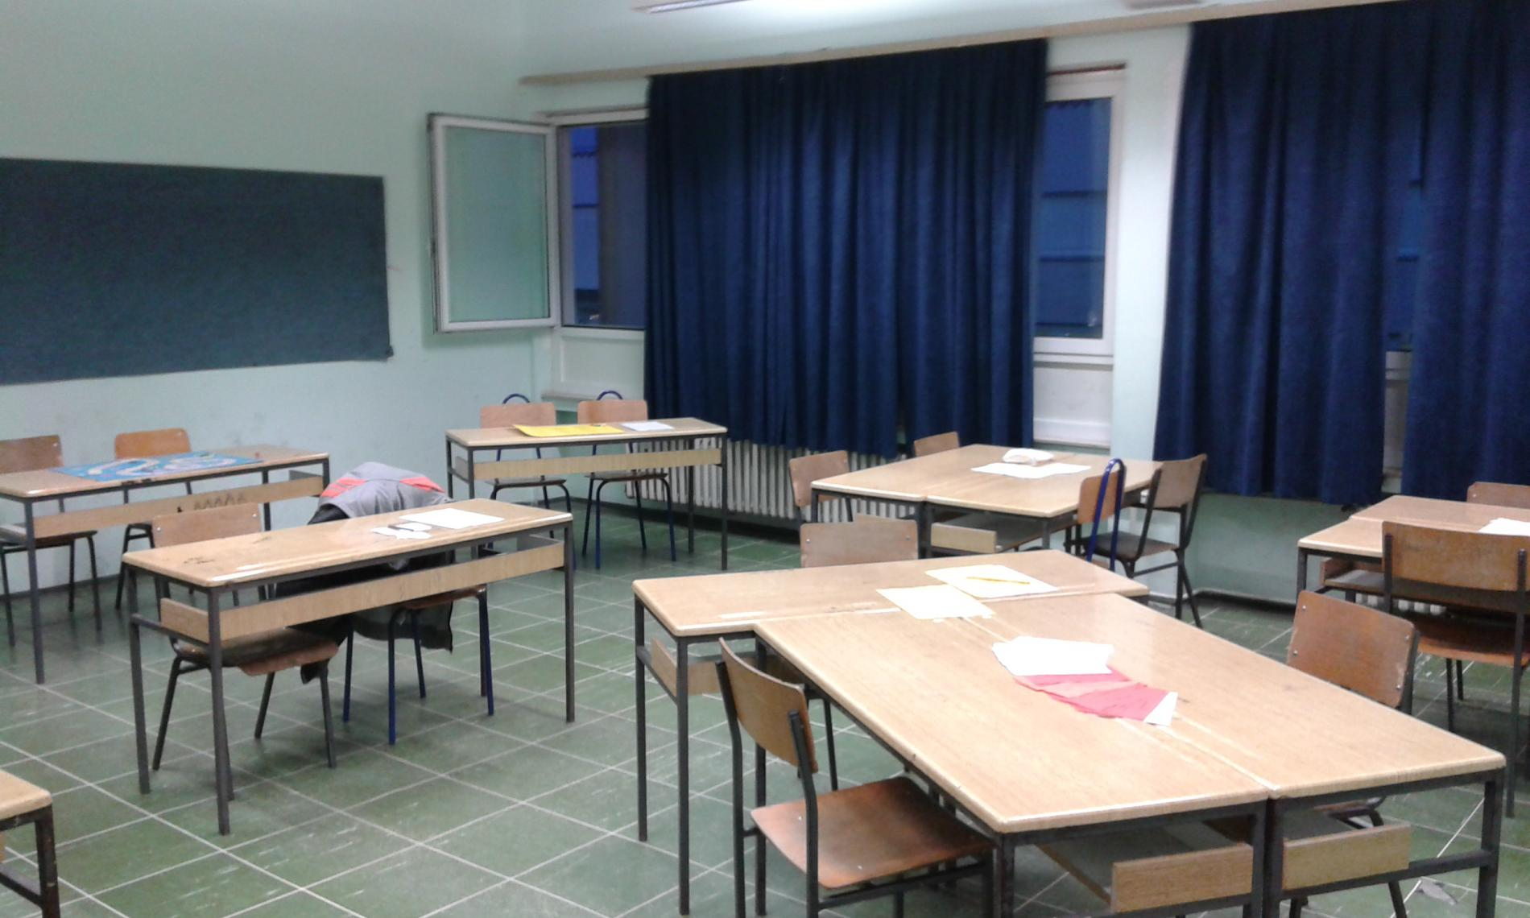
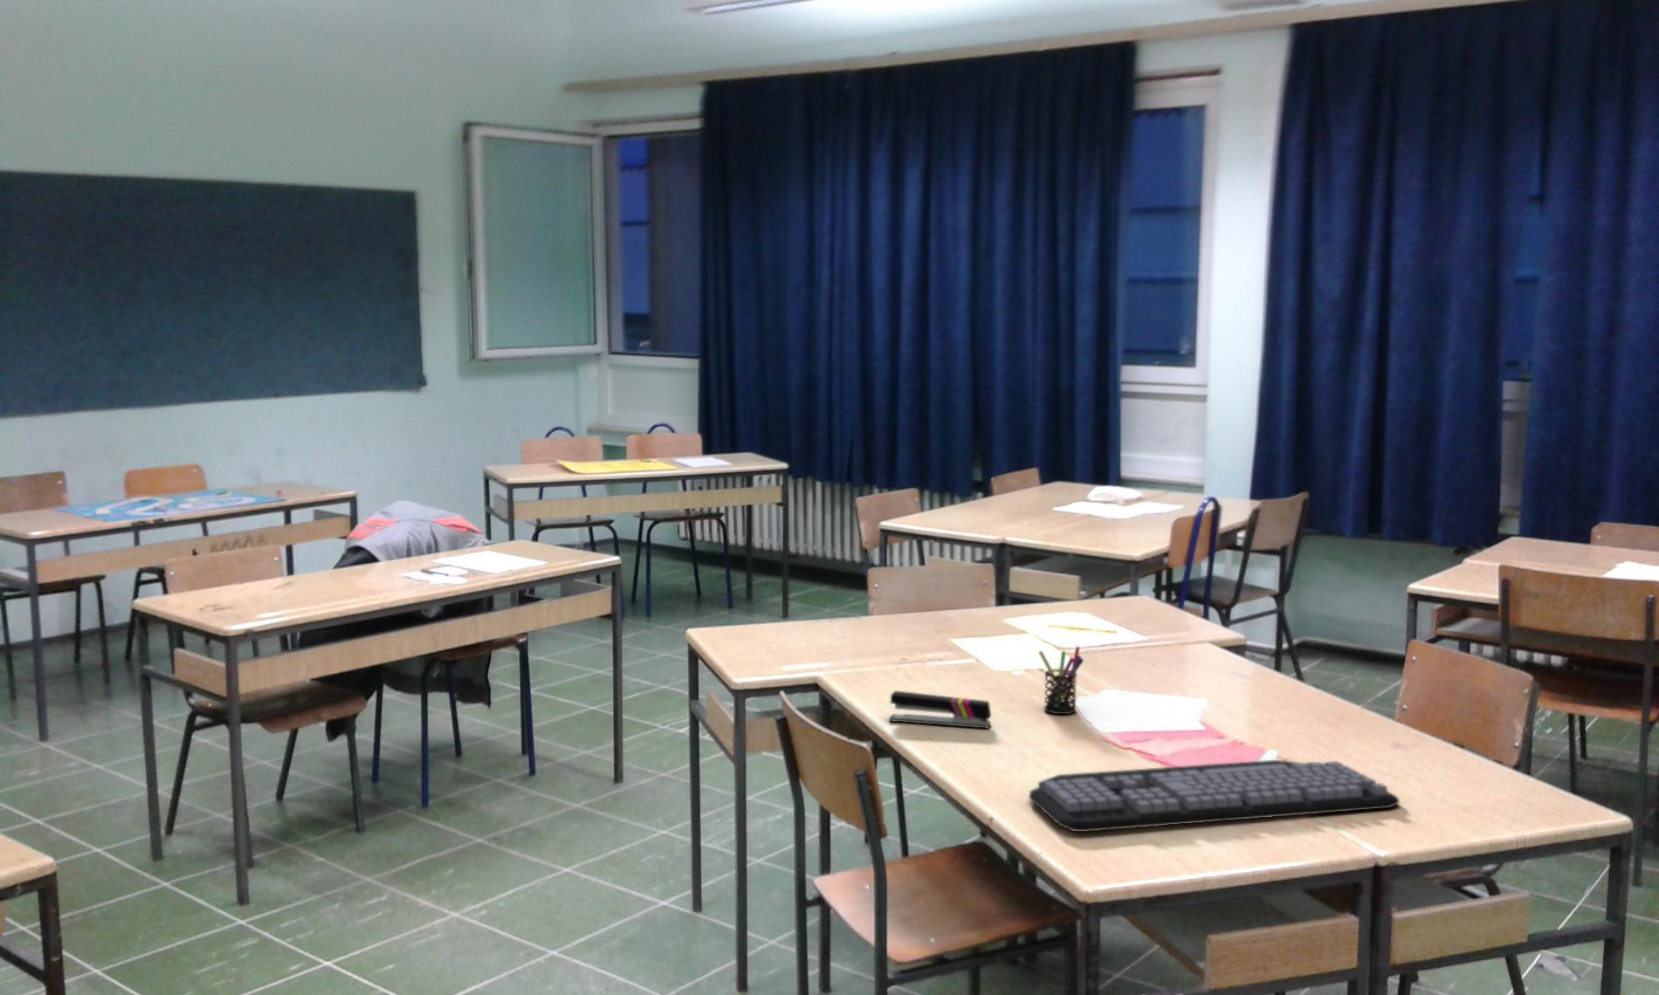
+ pen holder [1037,646,1084,714]
+ stapler [888,689,992,730]
+ keyboard [1029,759,1399,833]
